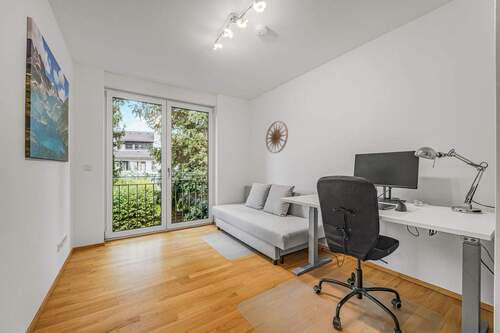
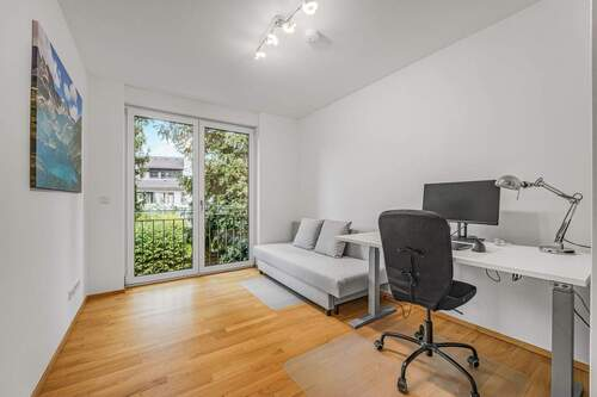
- wall art [265,120,289,154]
